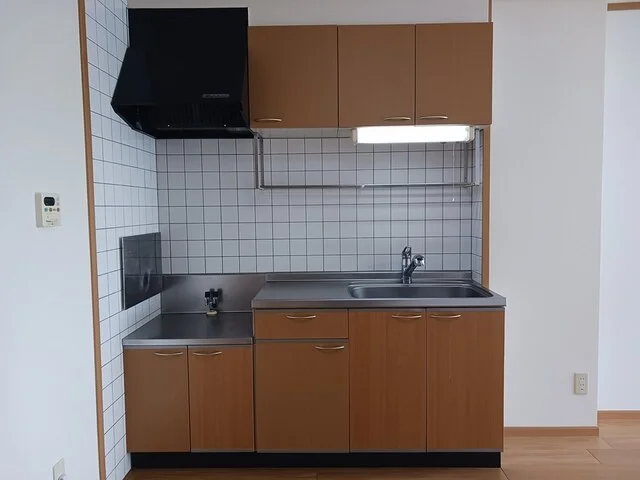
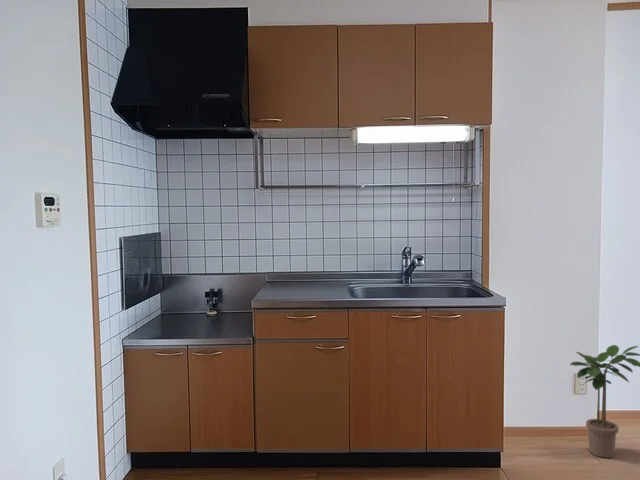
+ potted plant [569,344,640,459]
